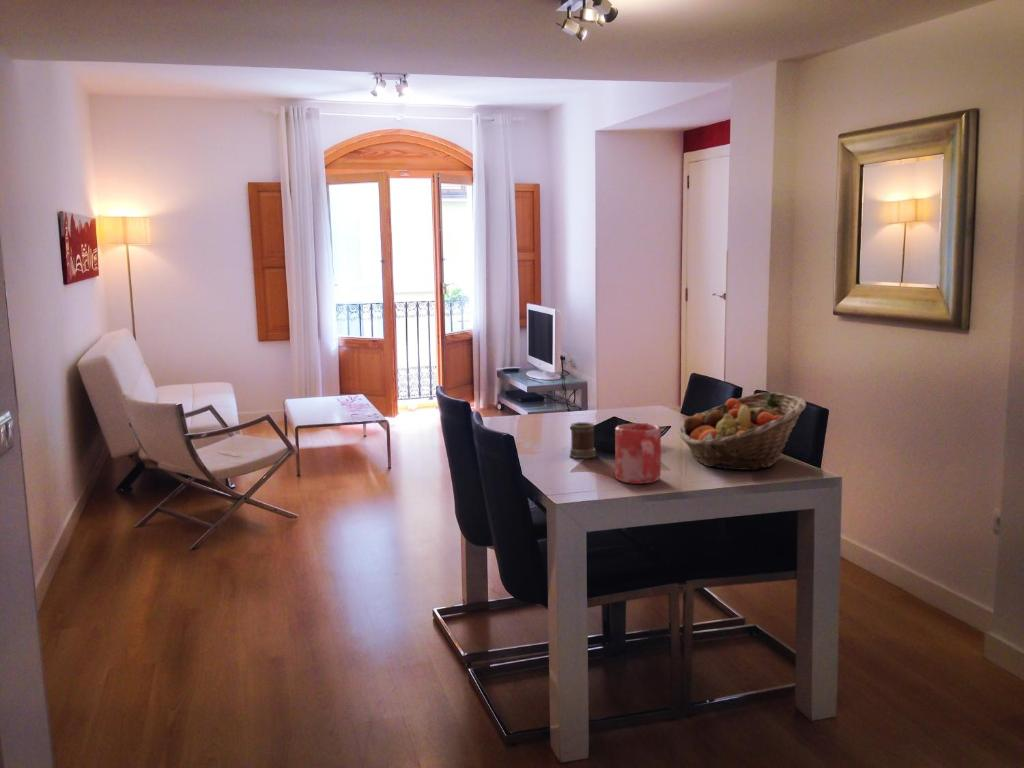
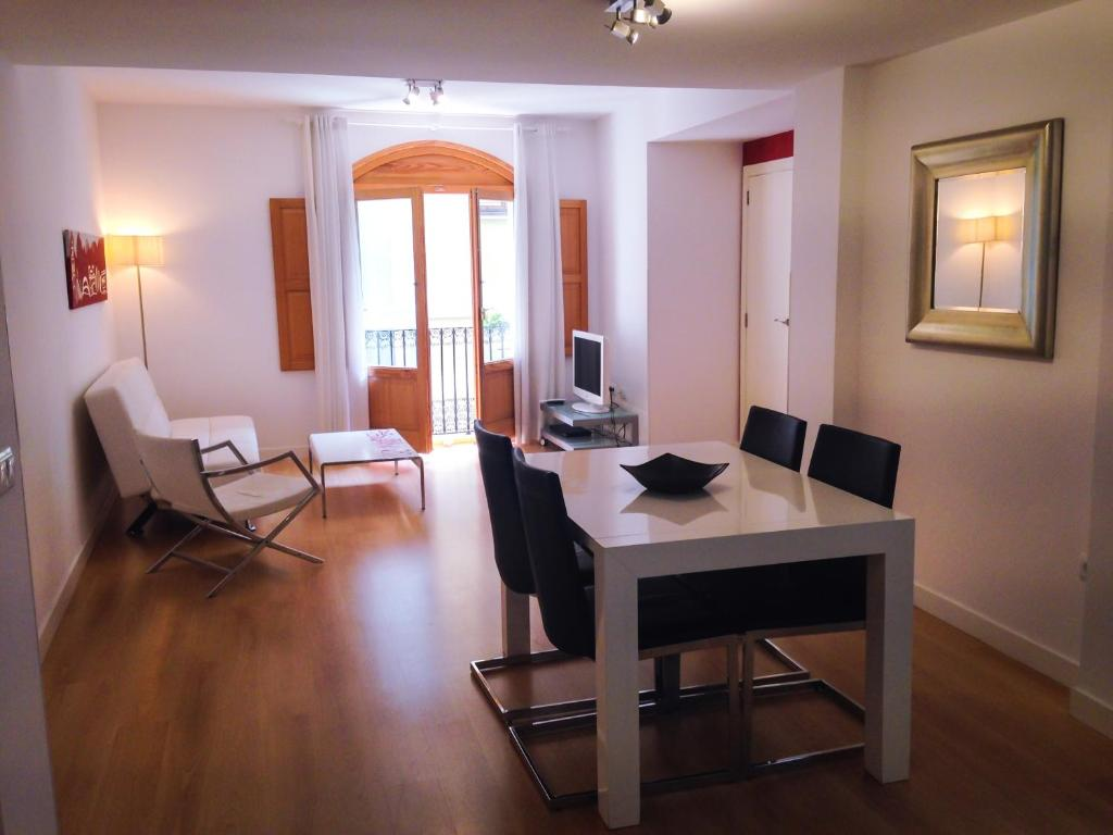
- mug [569,421,597,459]
- fruit basket [678,391,807,471]
- vase [614,422,662,485]
